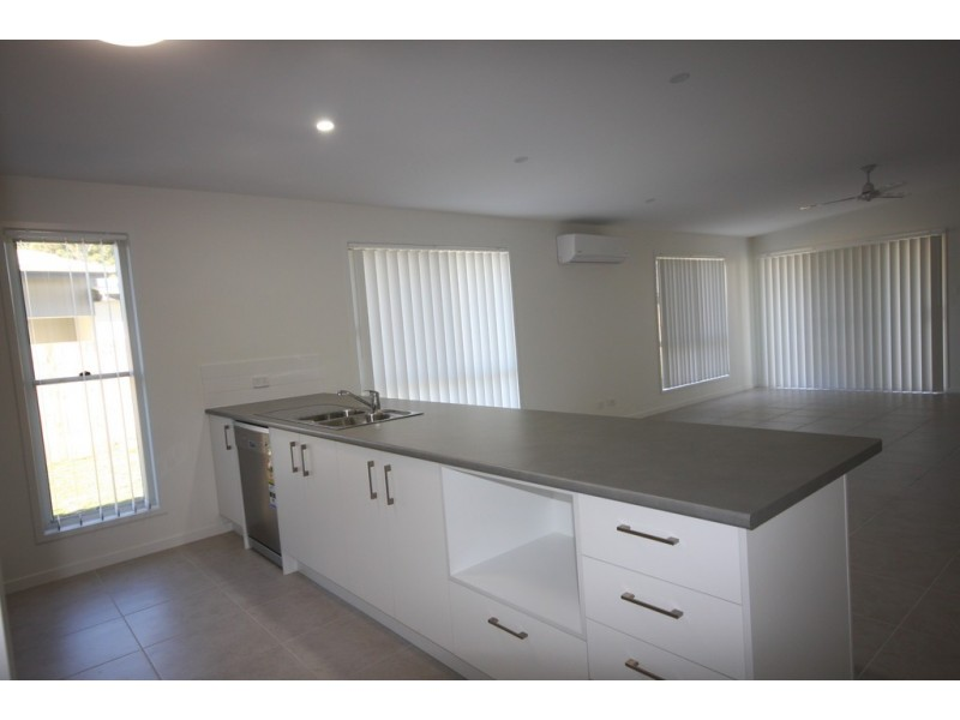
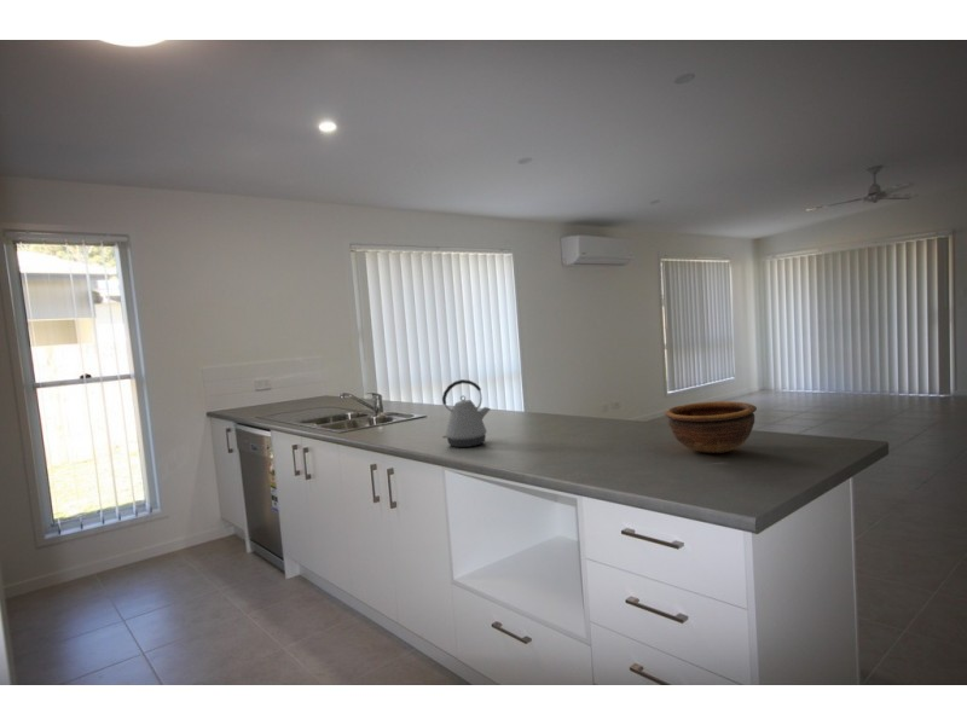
+ bowl [664,400,758,454]
+ kettle [441,378,492,448]
